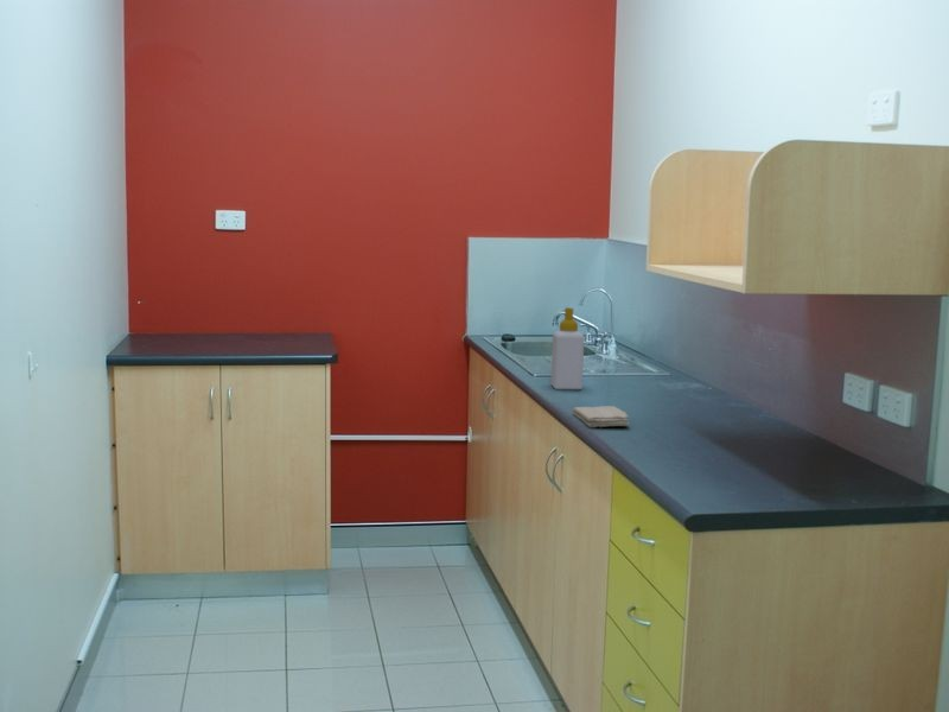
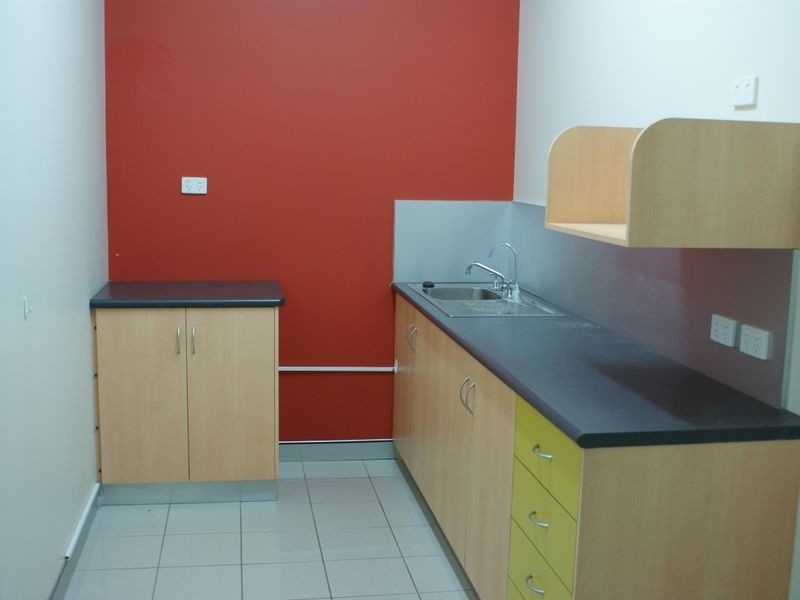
- soap bottle [550,306,586,390]
- washcloth [572,405,630,428]
